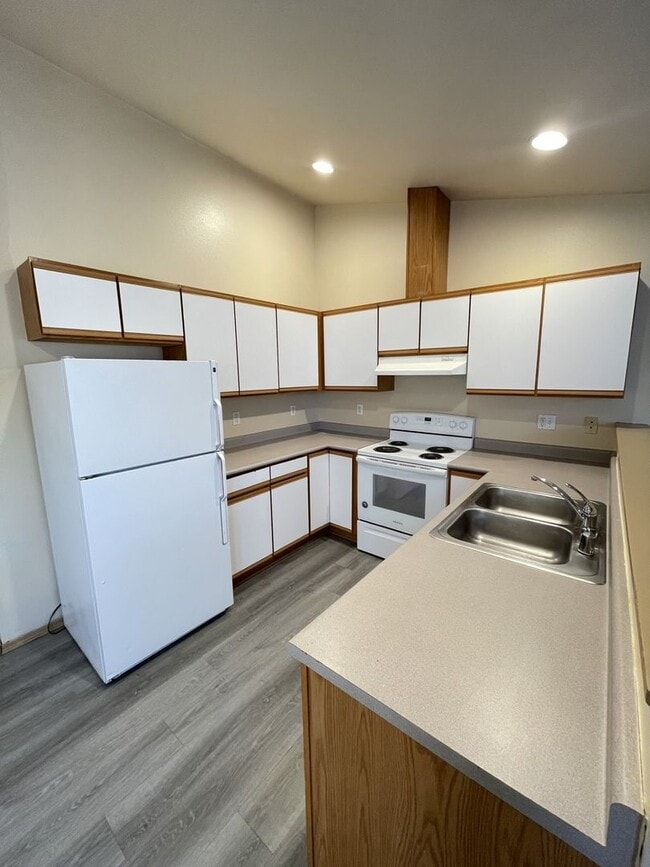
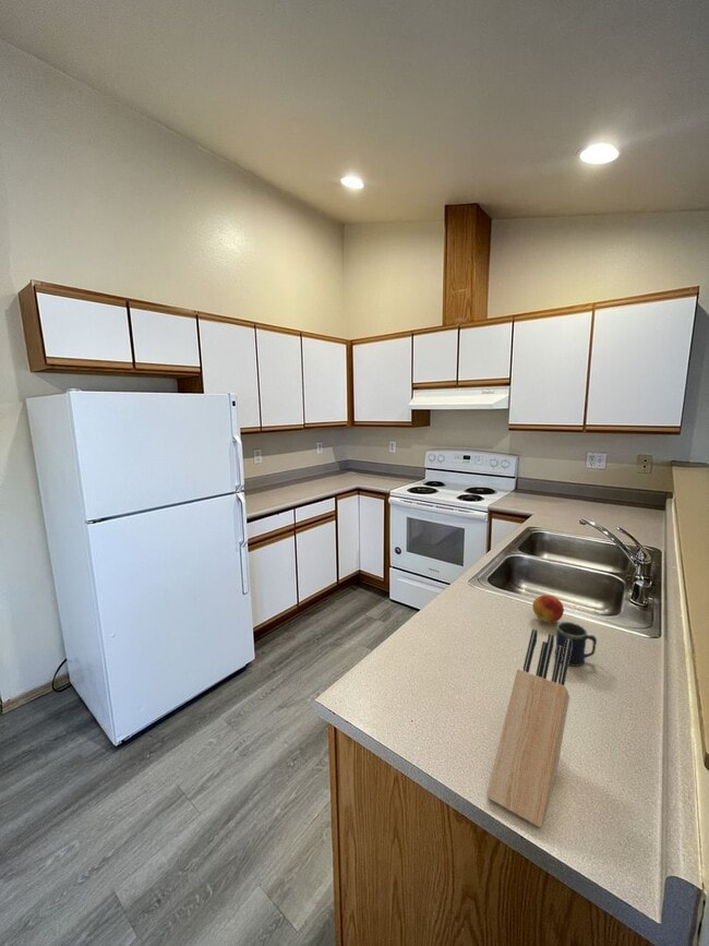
+ fruit [531,594,565,624]
+ mug [554,621,598,668]
+ knife block [485,628,572,828]
